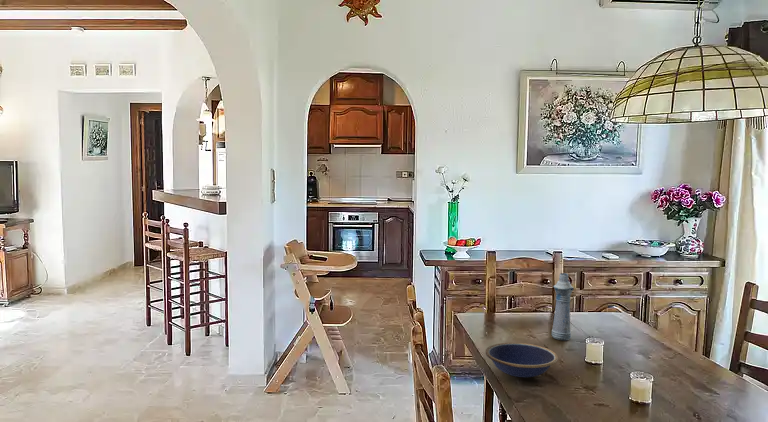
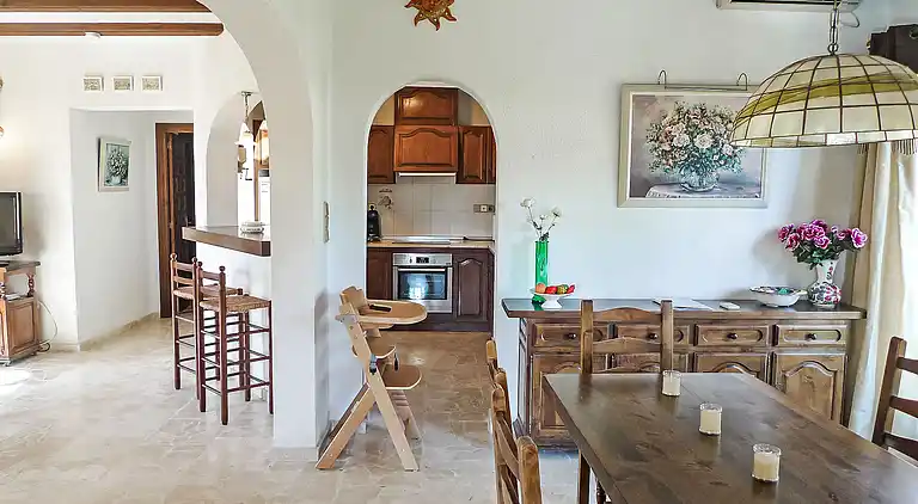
- bottle [551,272,575,341]
- bowl [485,342,559,378]
